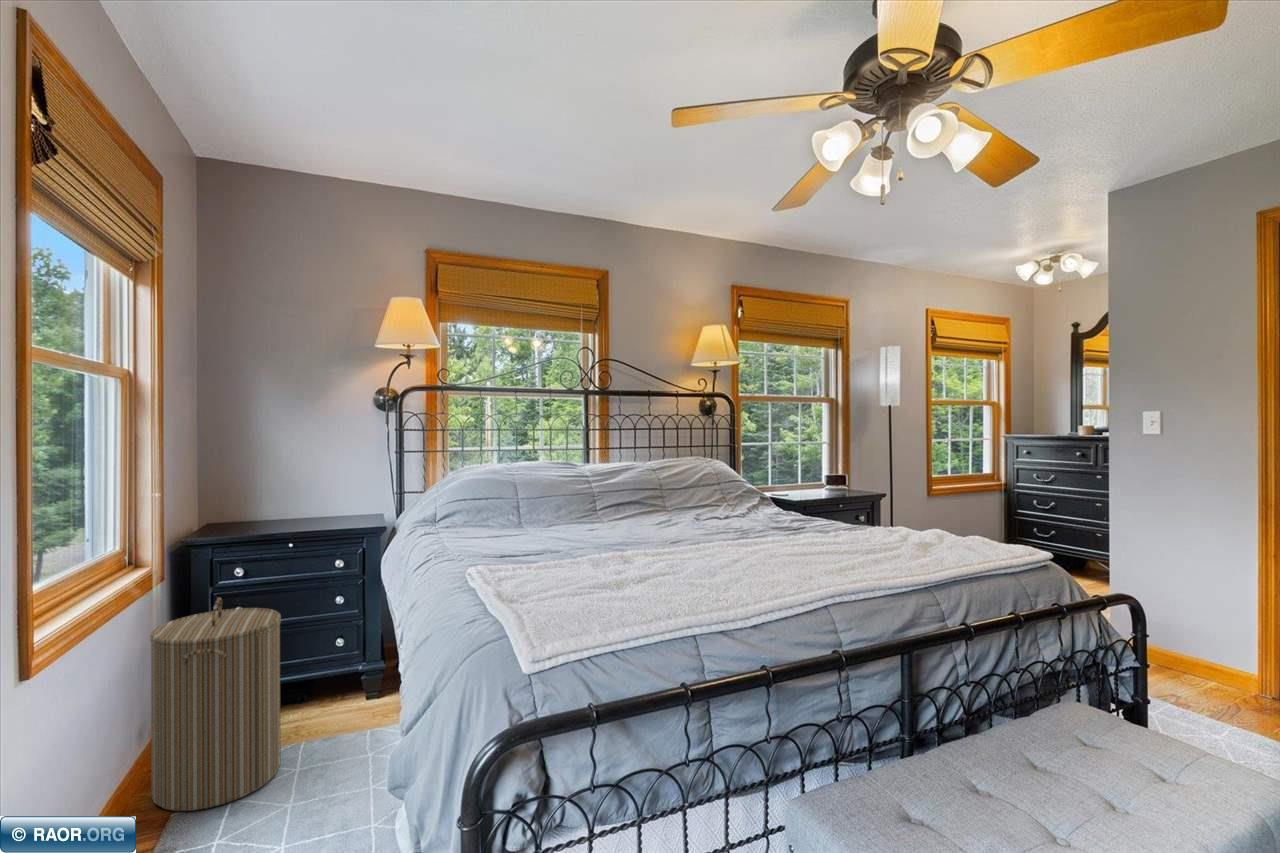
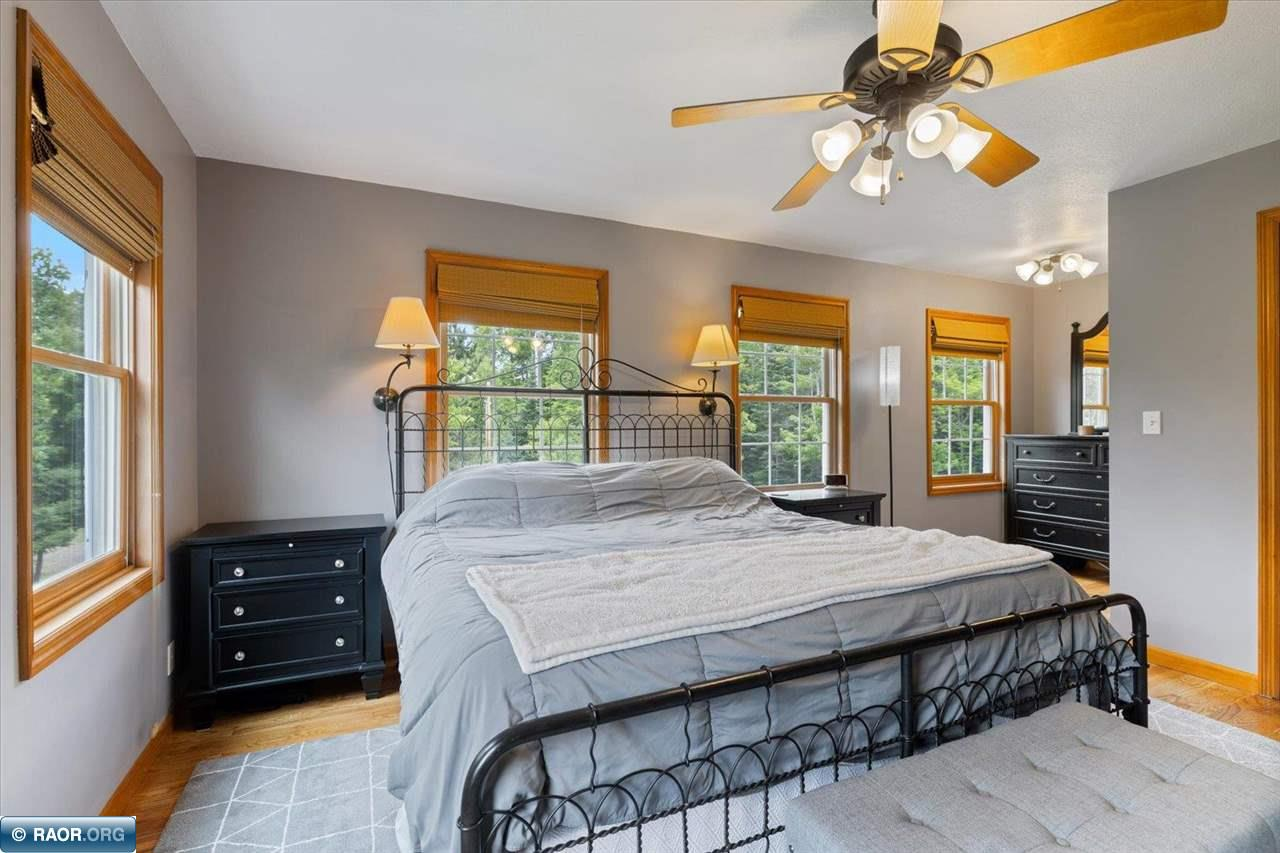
- laundry hamper [149,596,282,812]
